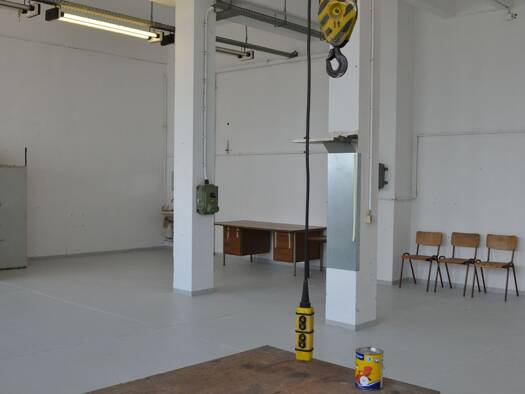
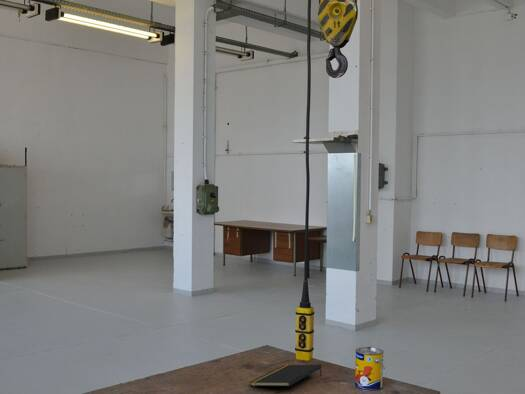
+ notepad [249,364,323,387]
